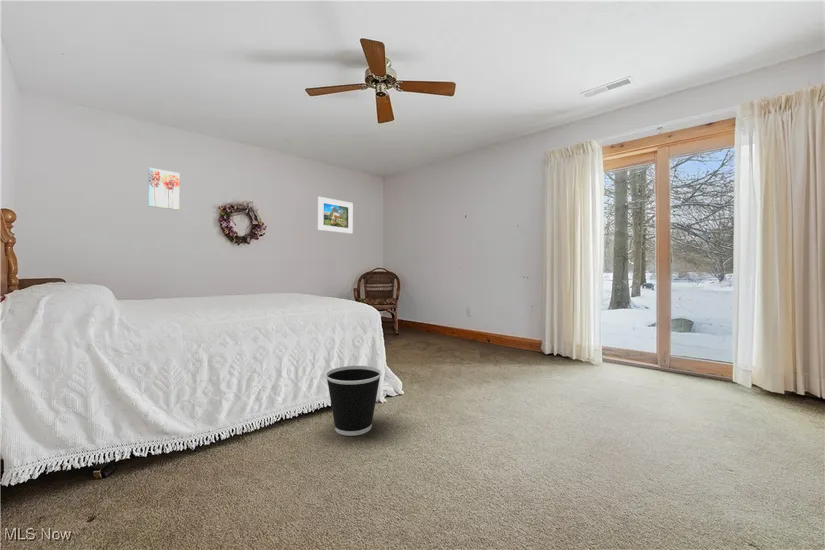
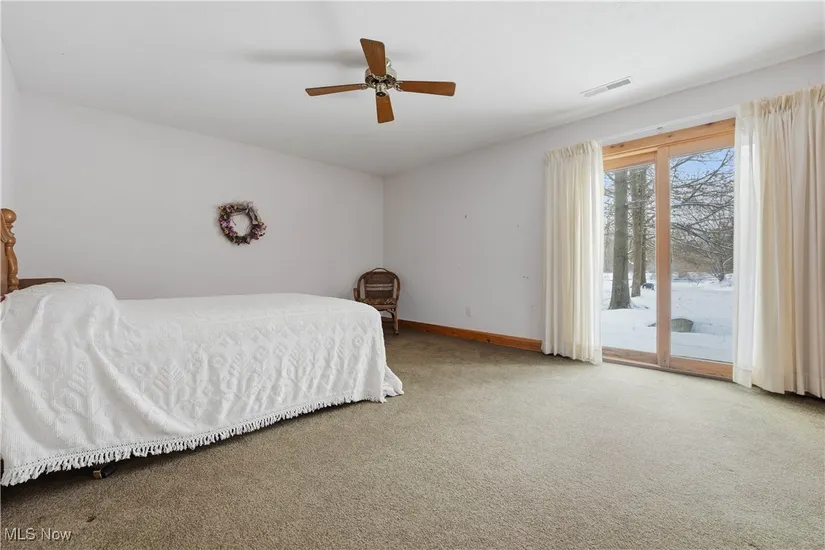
- wastebasket [325,365,383,437]
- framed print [317,196,354,235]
- wall art [147,167,181,211]
